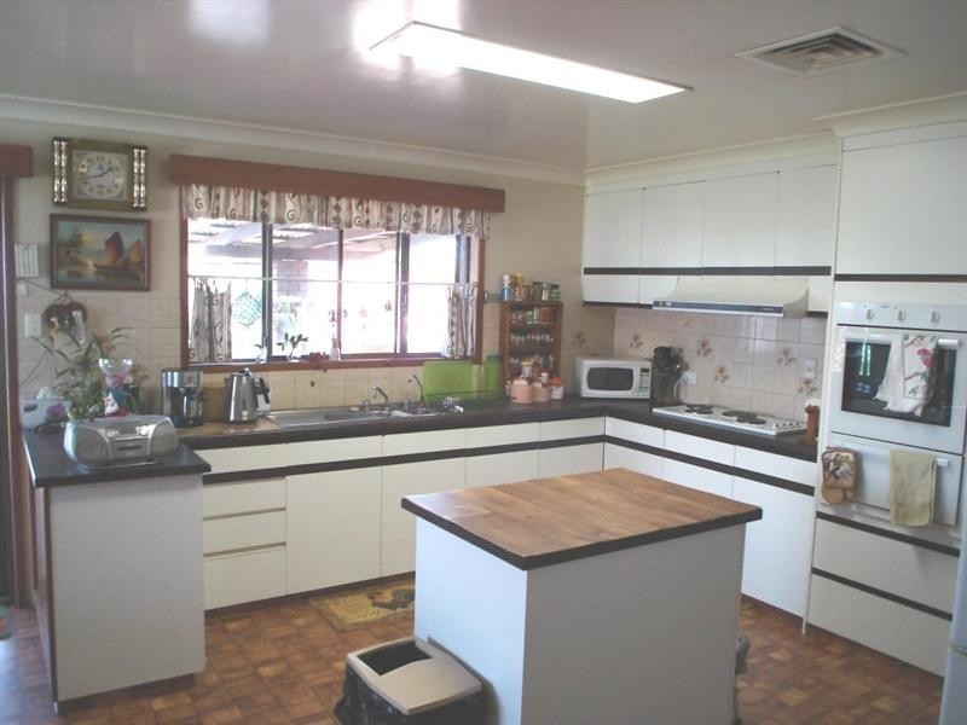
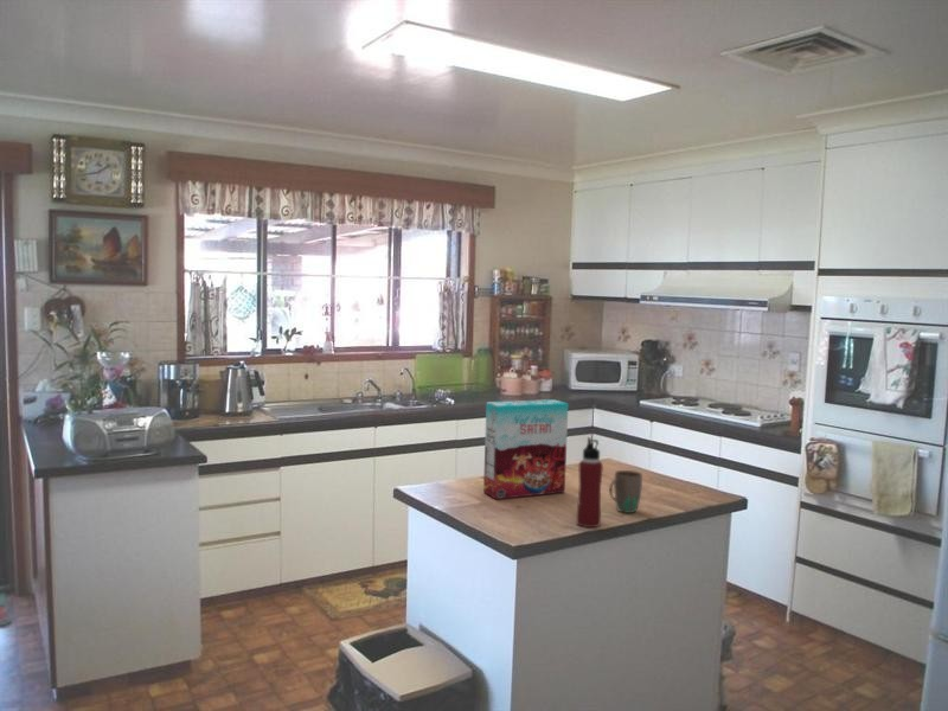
+ mug [608,469,643,514]
+ water bottle [576,436,604,529]
+ cereal box [482,398,570,500]
